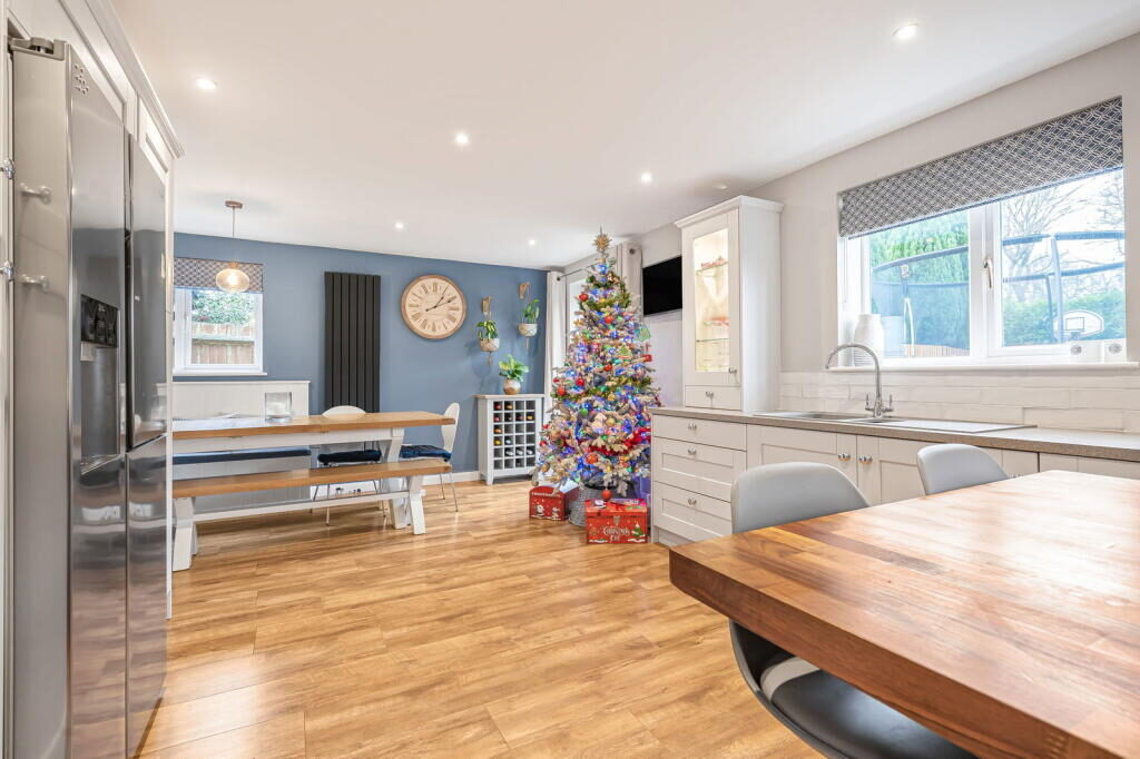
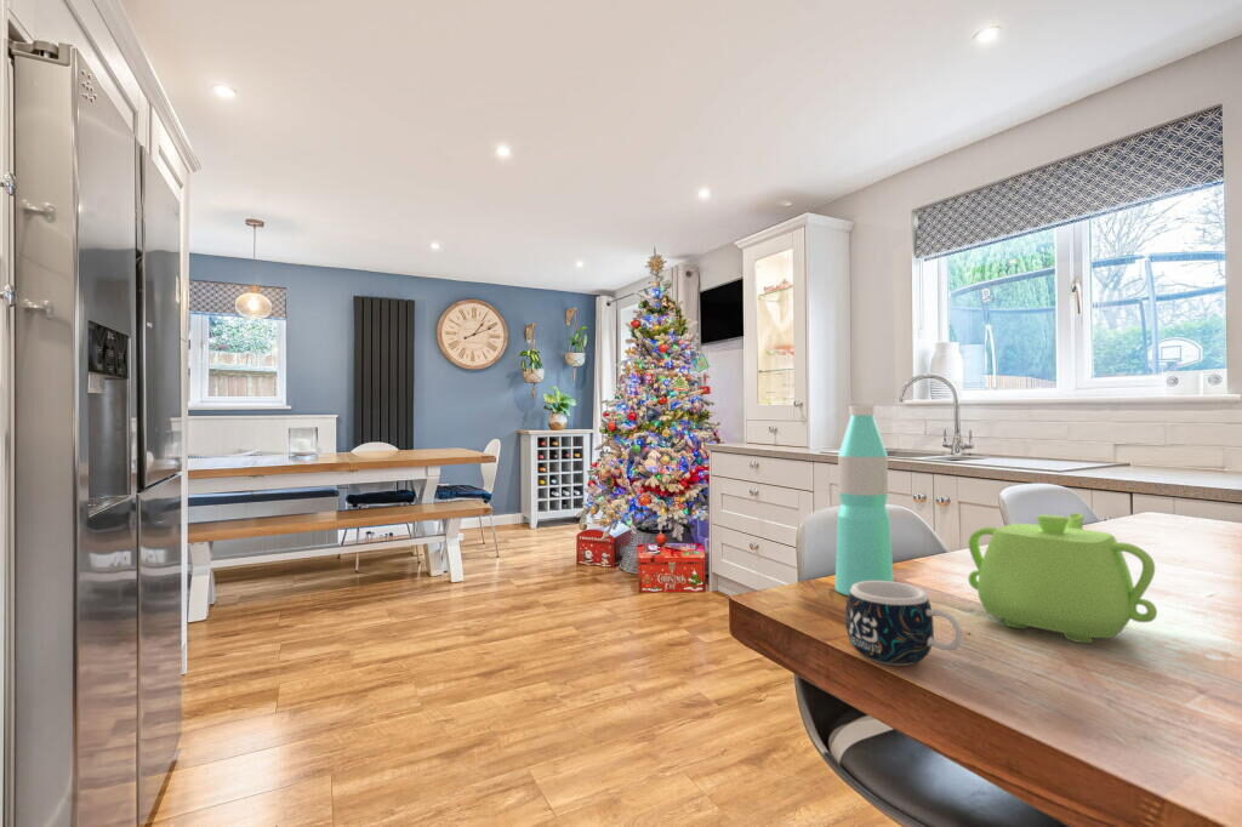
+ mug [844,581,963,667]
+ water bottle [834,404,895,597]
+ teapot [967,512,1158,644]
